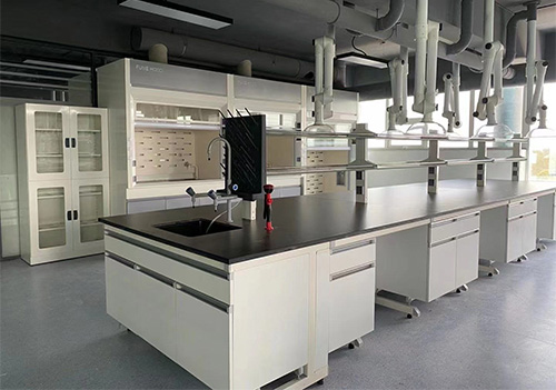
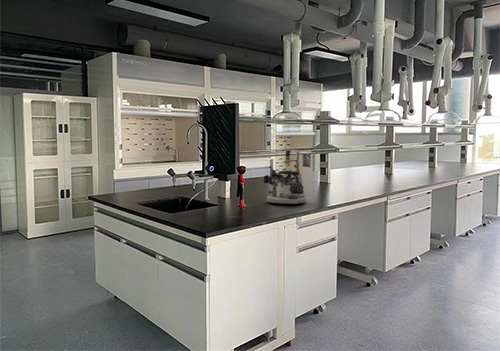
+ microscope [263,150,307,205]
